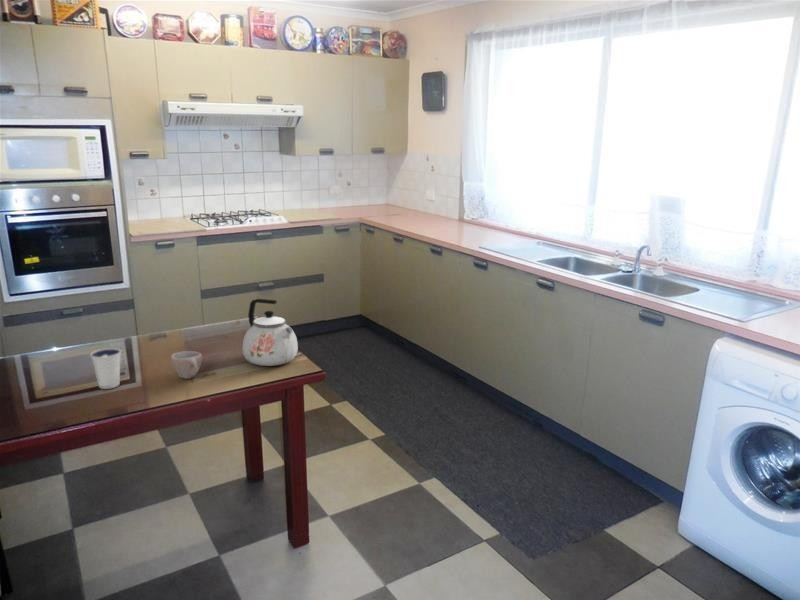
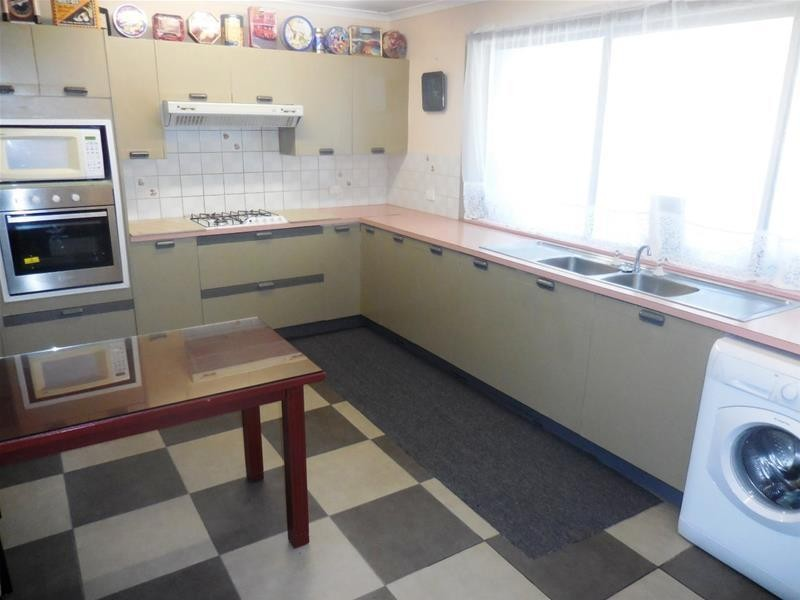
- dixie cup [89,347,122,390]
- kettle [242,298,299,367]
- cup [170,350,203,380]
